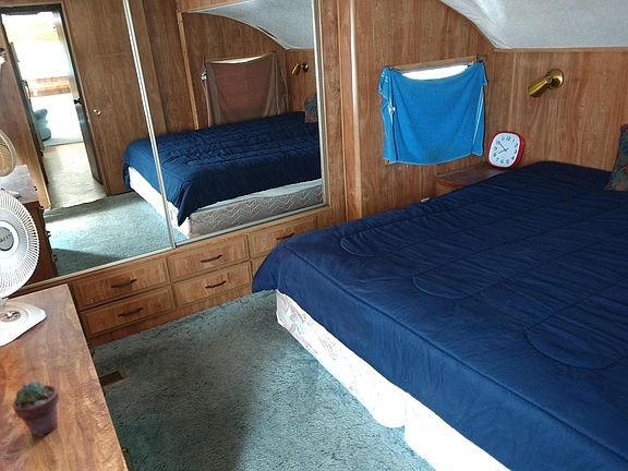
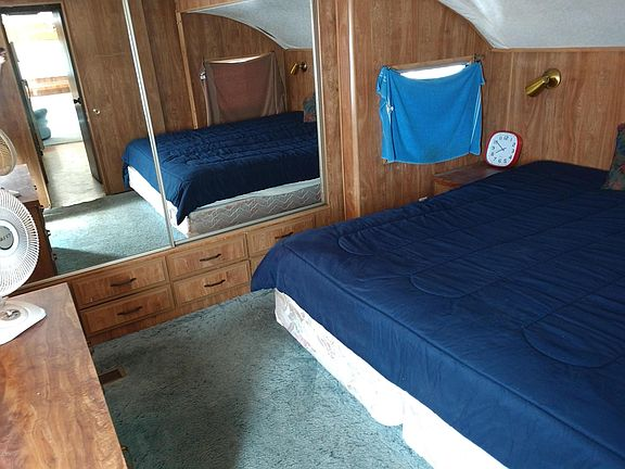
- potted succulent [12,379,60,438]
